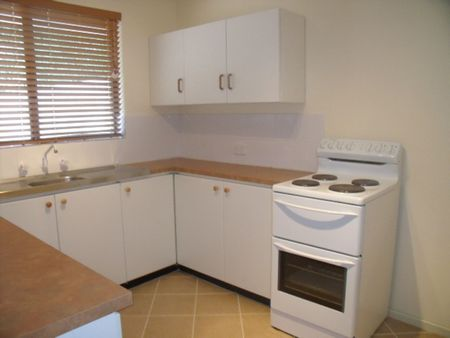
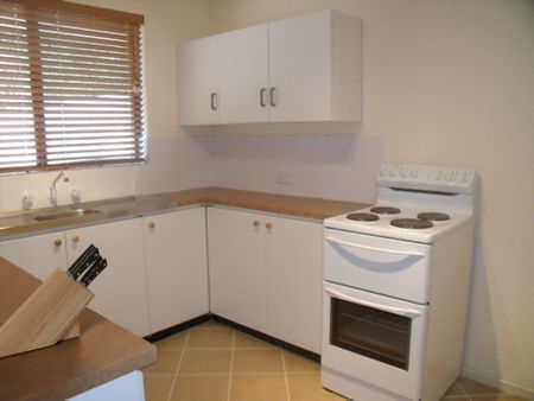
+ knife block [0,242,109,358]
